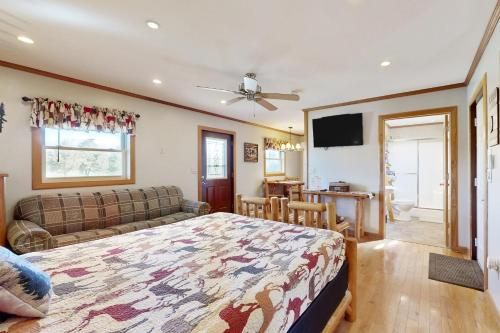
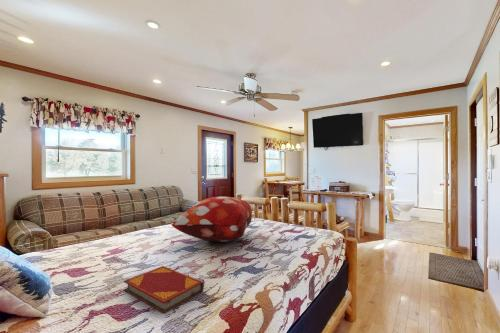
+ decorative pillow [171,196,253,243]
+ hardback book [123,265,205,315]
